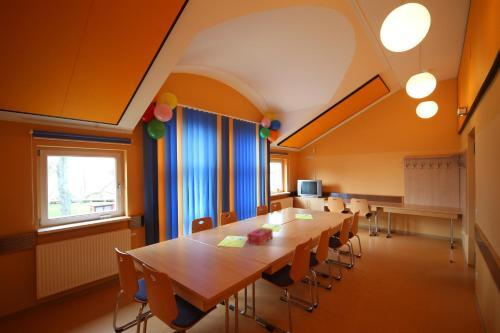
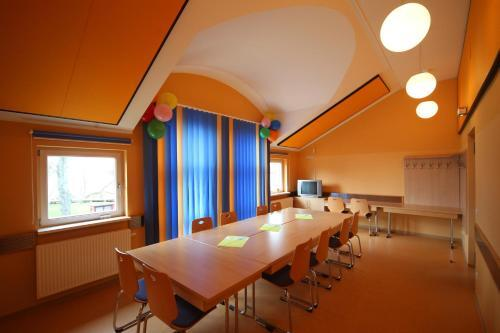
- tissue box [246,226,274,246]
